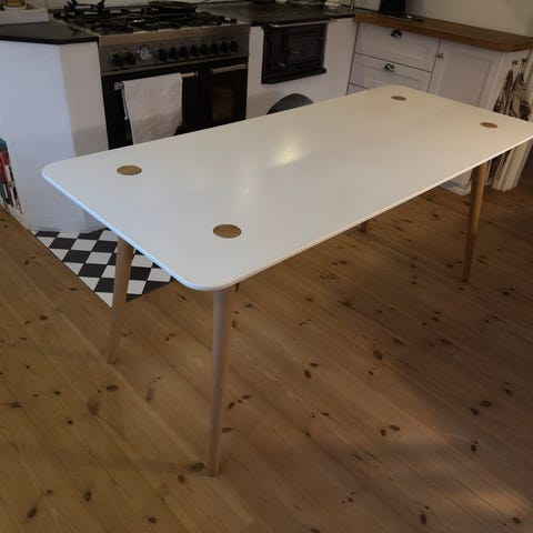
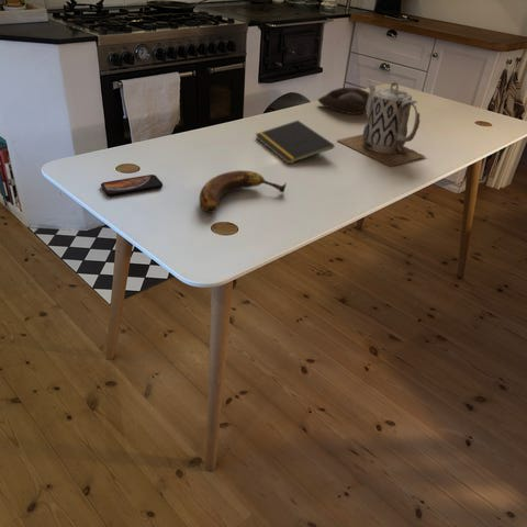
+ smartphone [100,173,164,198]
+ notepad [255,120,335,166]
+ bowl [316,87,370,115]
+ teapot [337,80,427,167]
+ banana [199,169,288,214]
